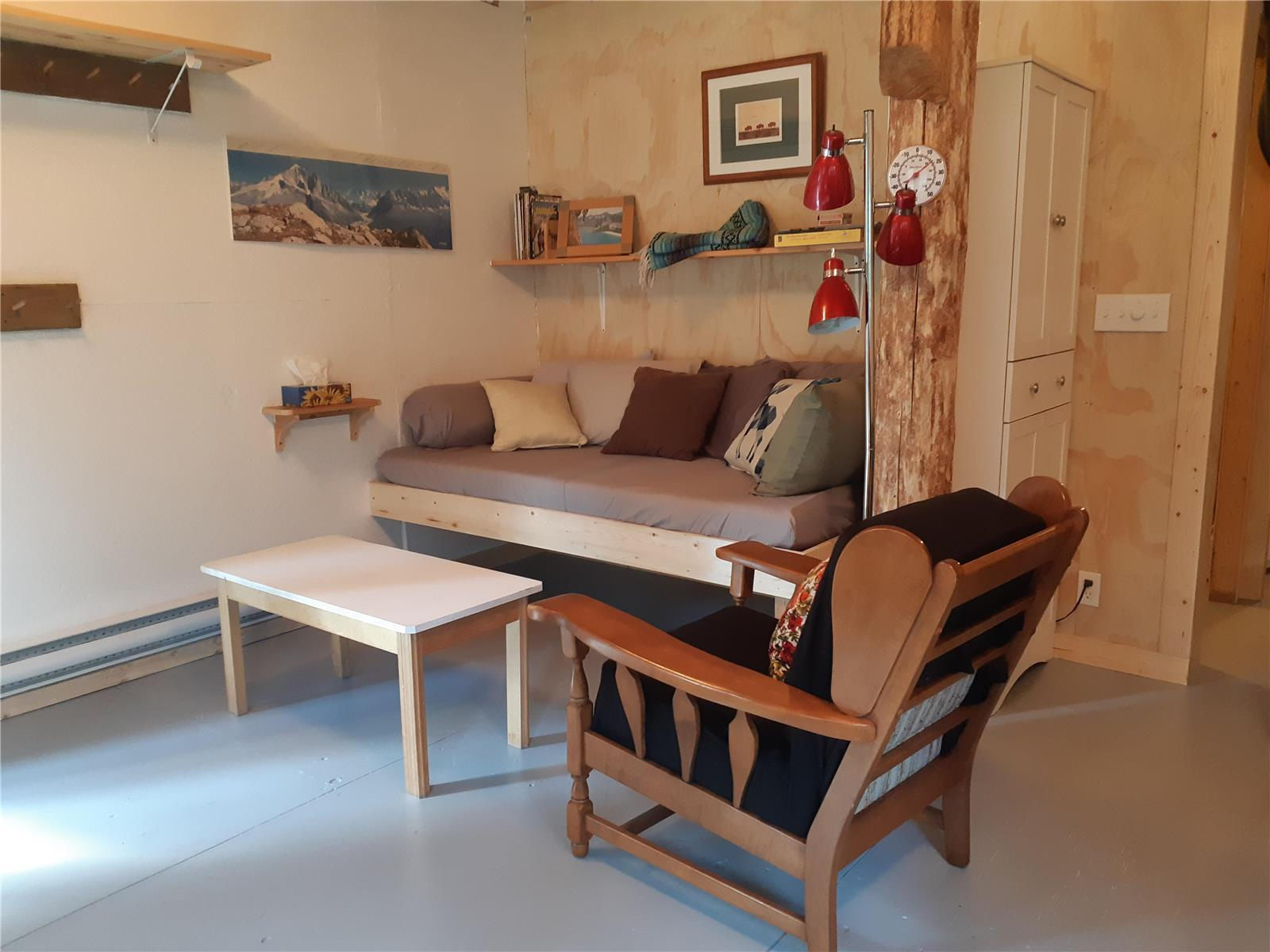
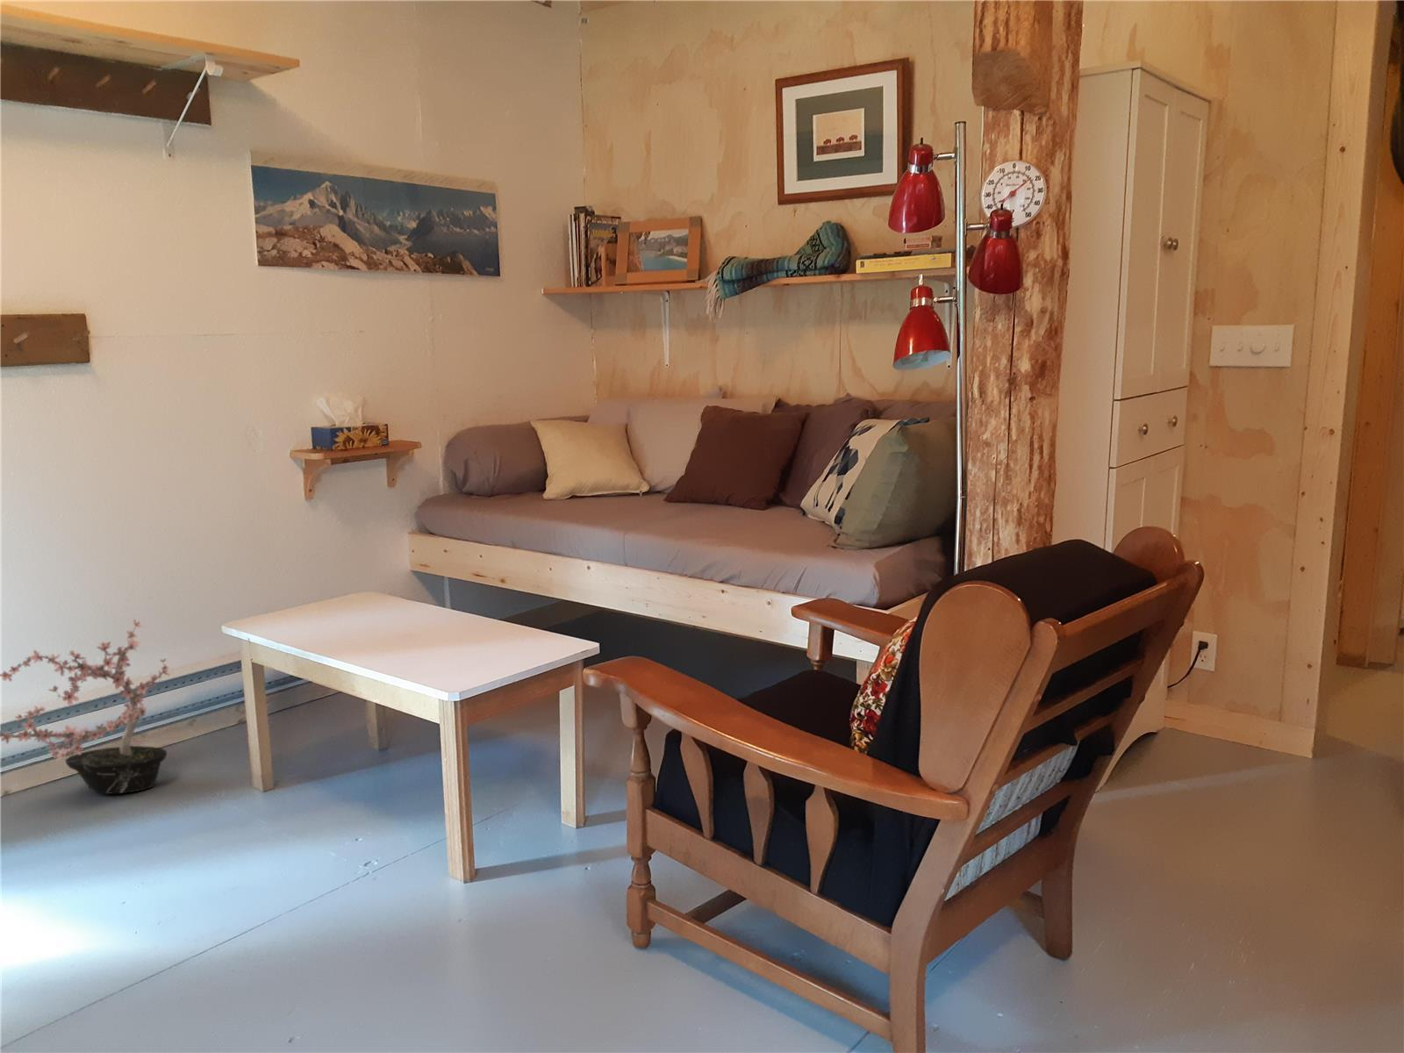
+ potted plant [0,618,171,795]
